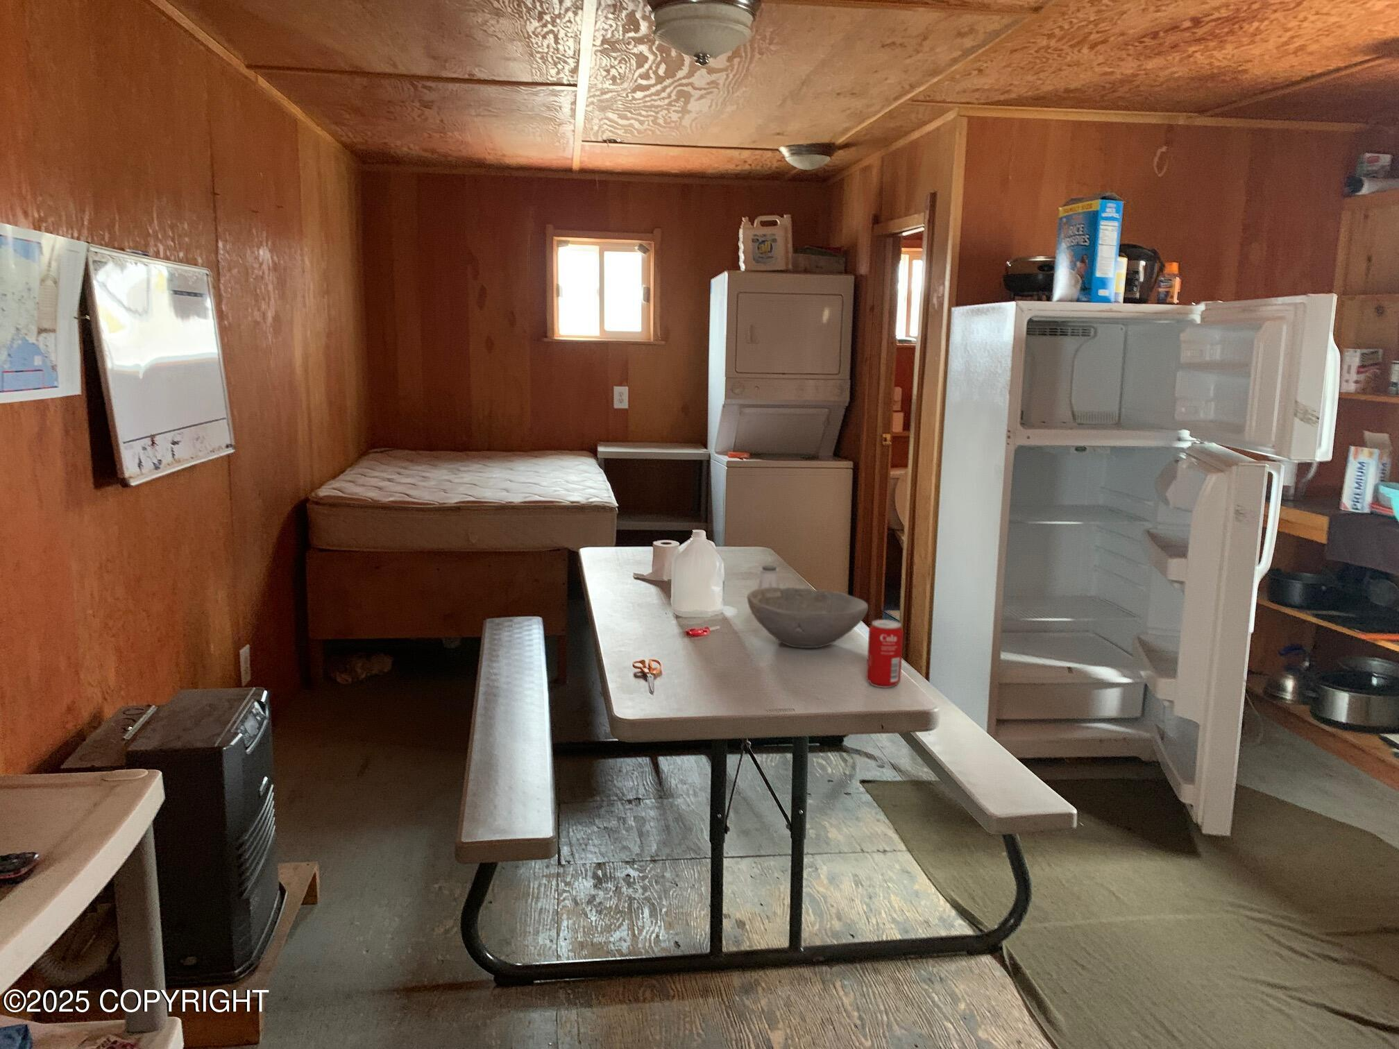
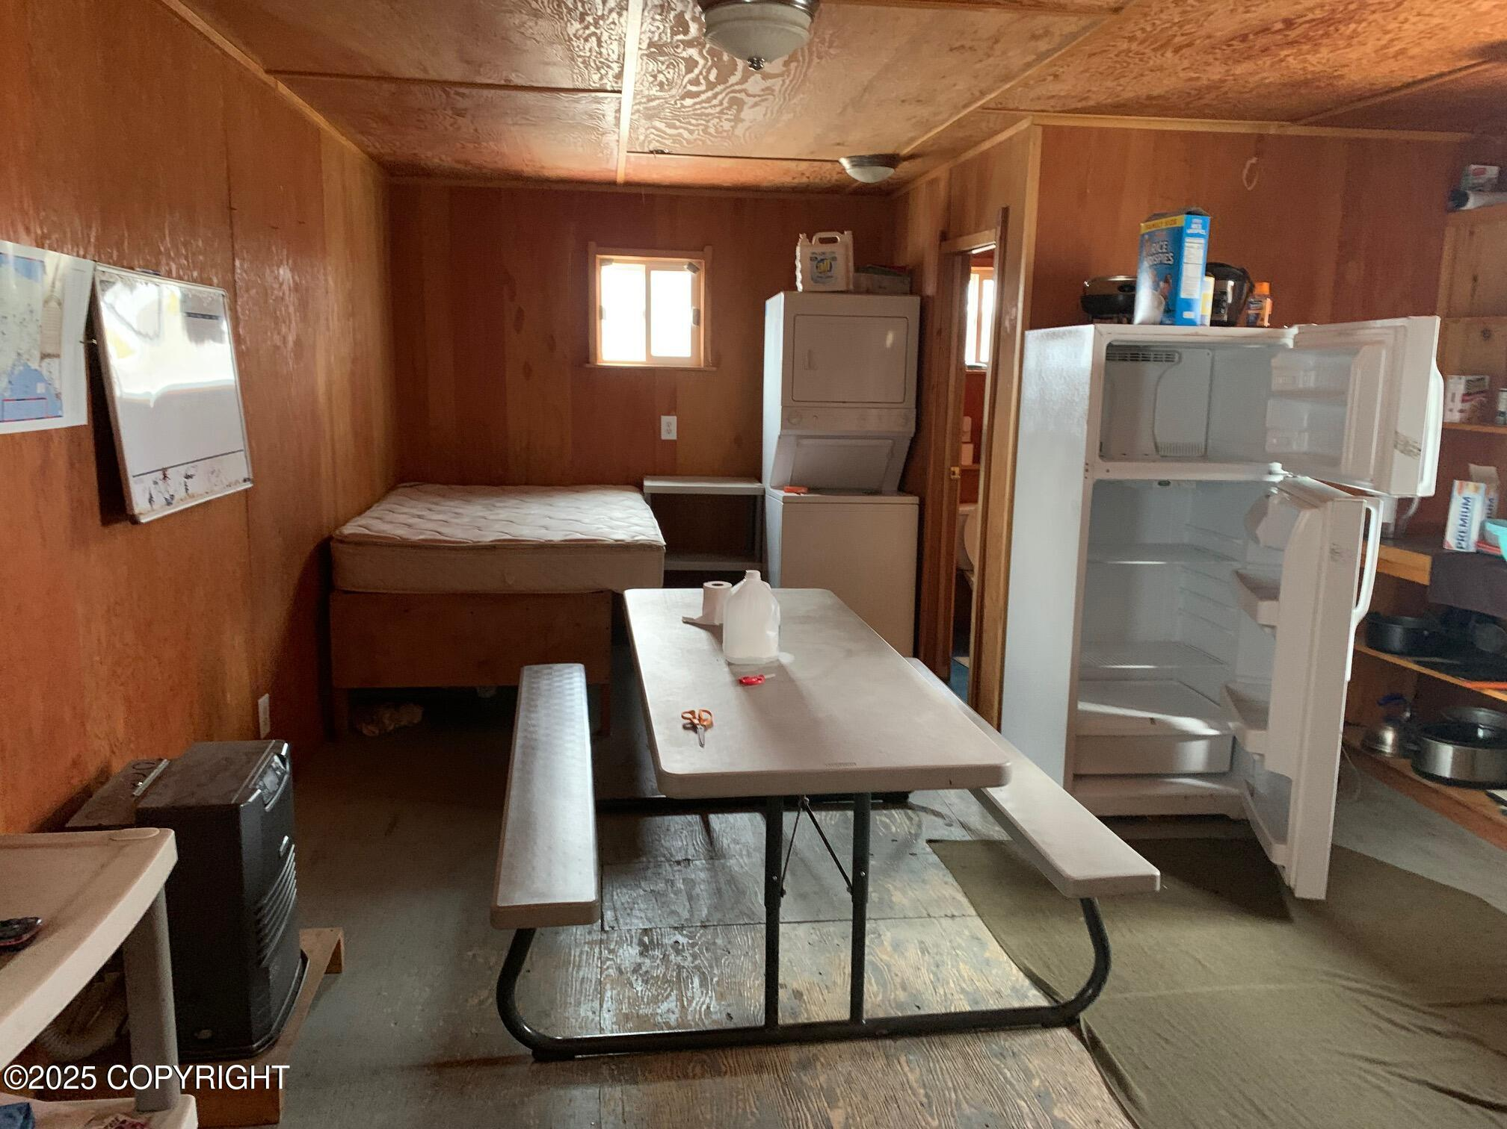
- beverage can [866,619,904,689]
- bowl [746,587,869,649]
- saltshaker [757,565,780,590]
